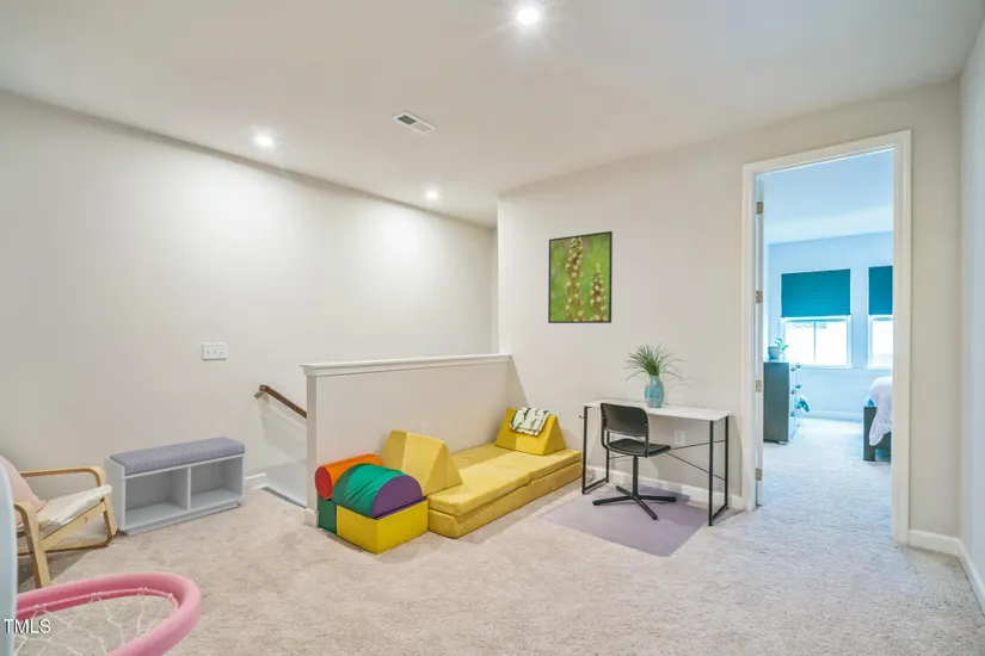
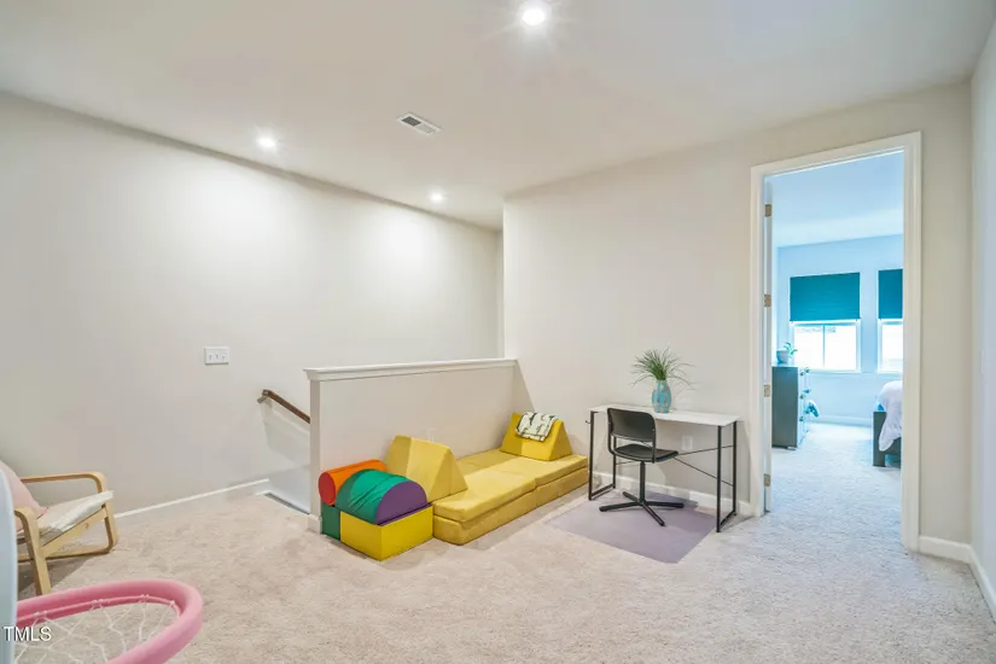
- bench [103,435,248,537]
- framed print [547,230,614,324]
